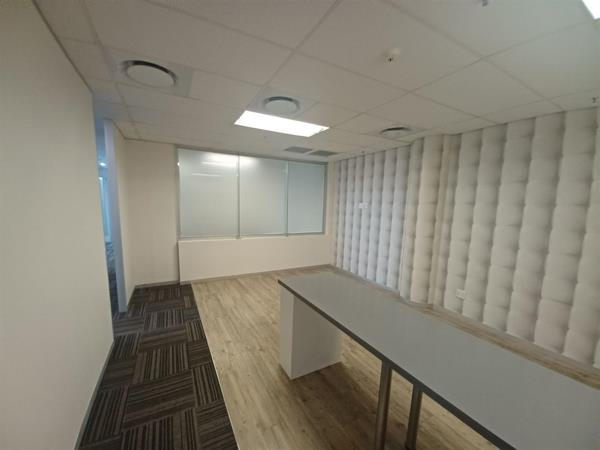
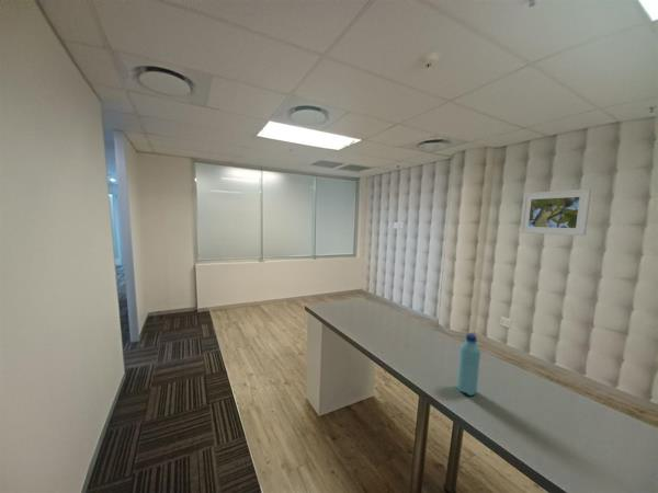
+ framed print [520,187,592,237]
+ water bottle [456,333,481,397]
